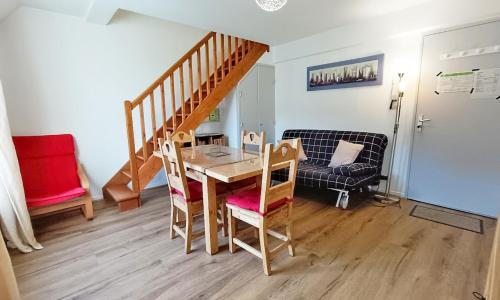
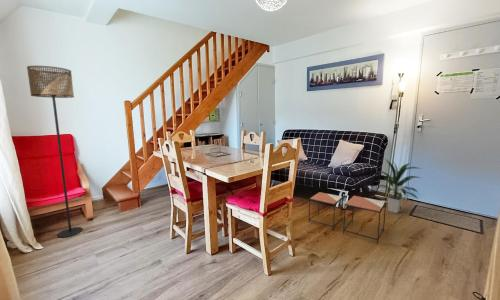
+ indoor plant [372,159,423,214]
+ floor lamp [26,65,84,238]
+ side table [308,191,387,245]
